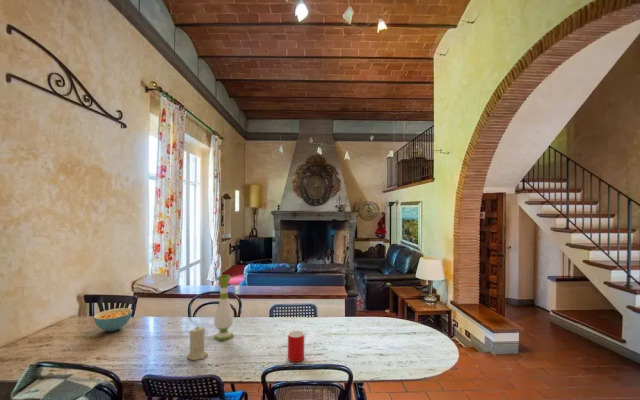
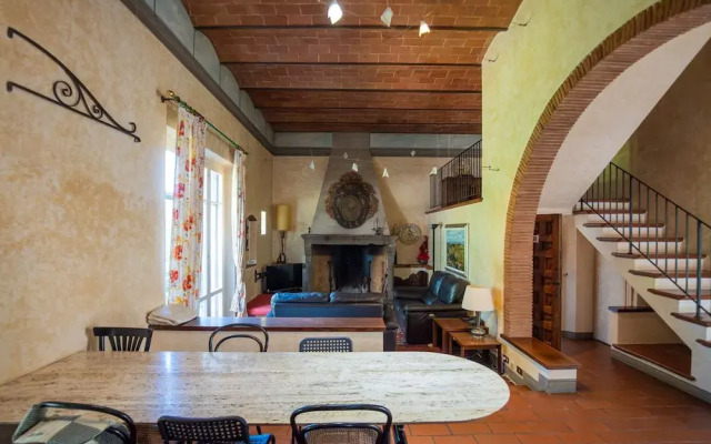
- vase [213,274,234,342]
- cereal bowl [93,307,133,332]
- cup [287,330,305,363]
- candle [186,325,209,361]
